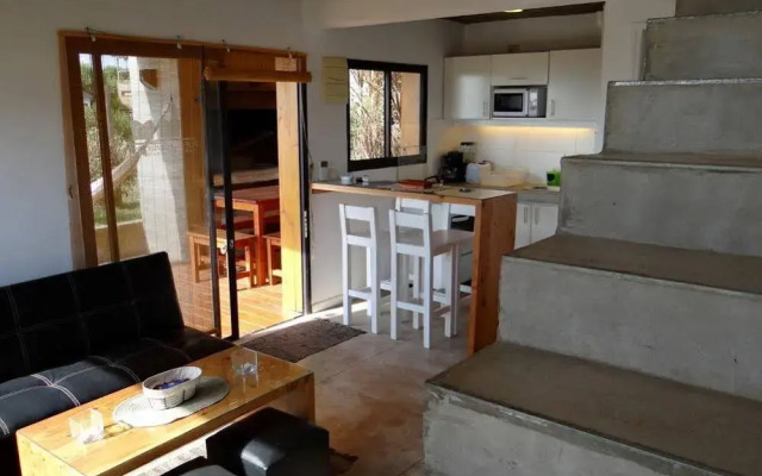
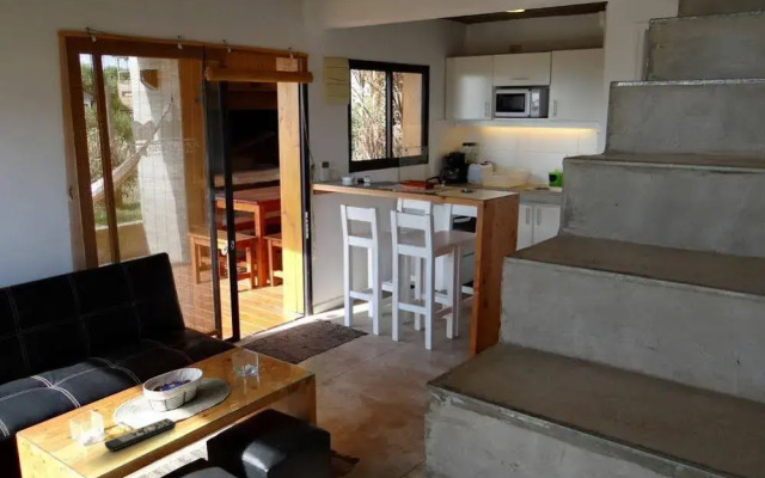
+ remote control [103,417,177,453]
